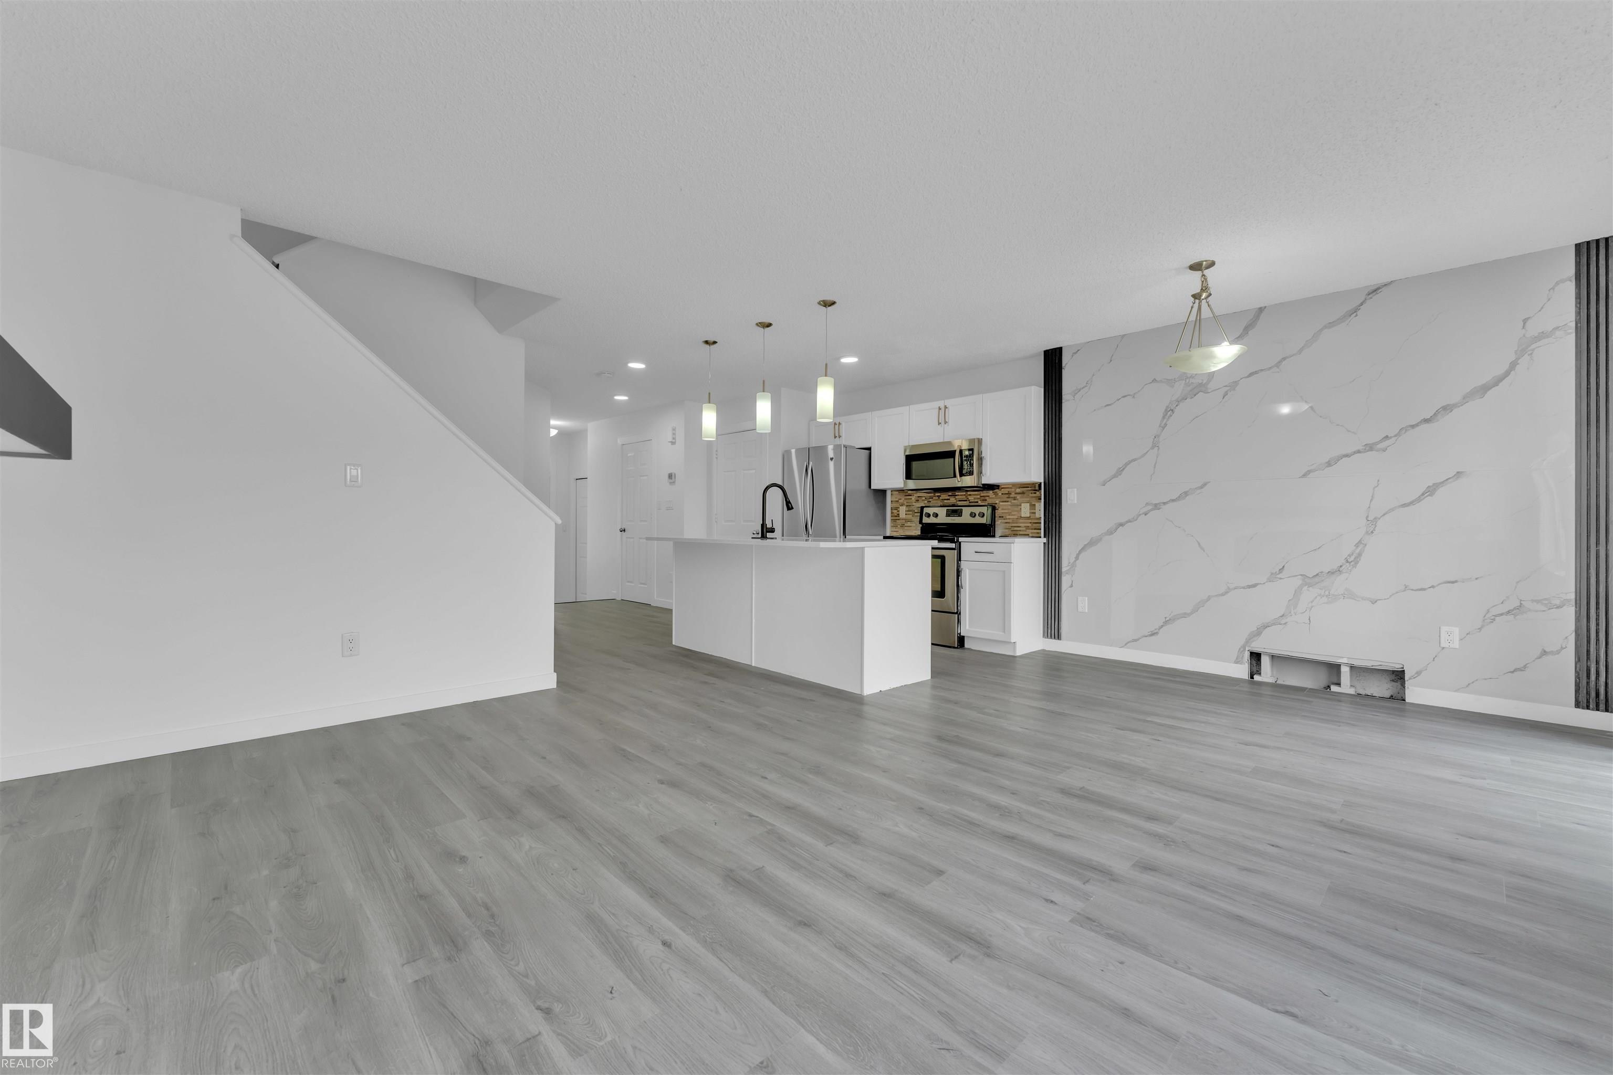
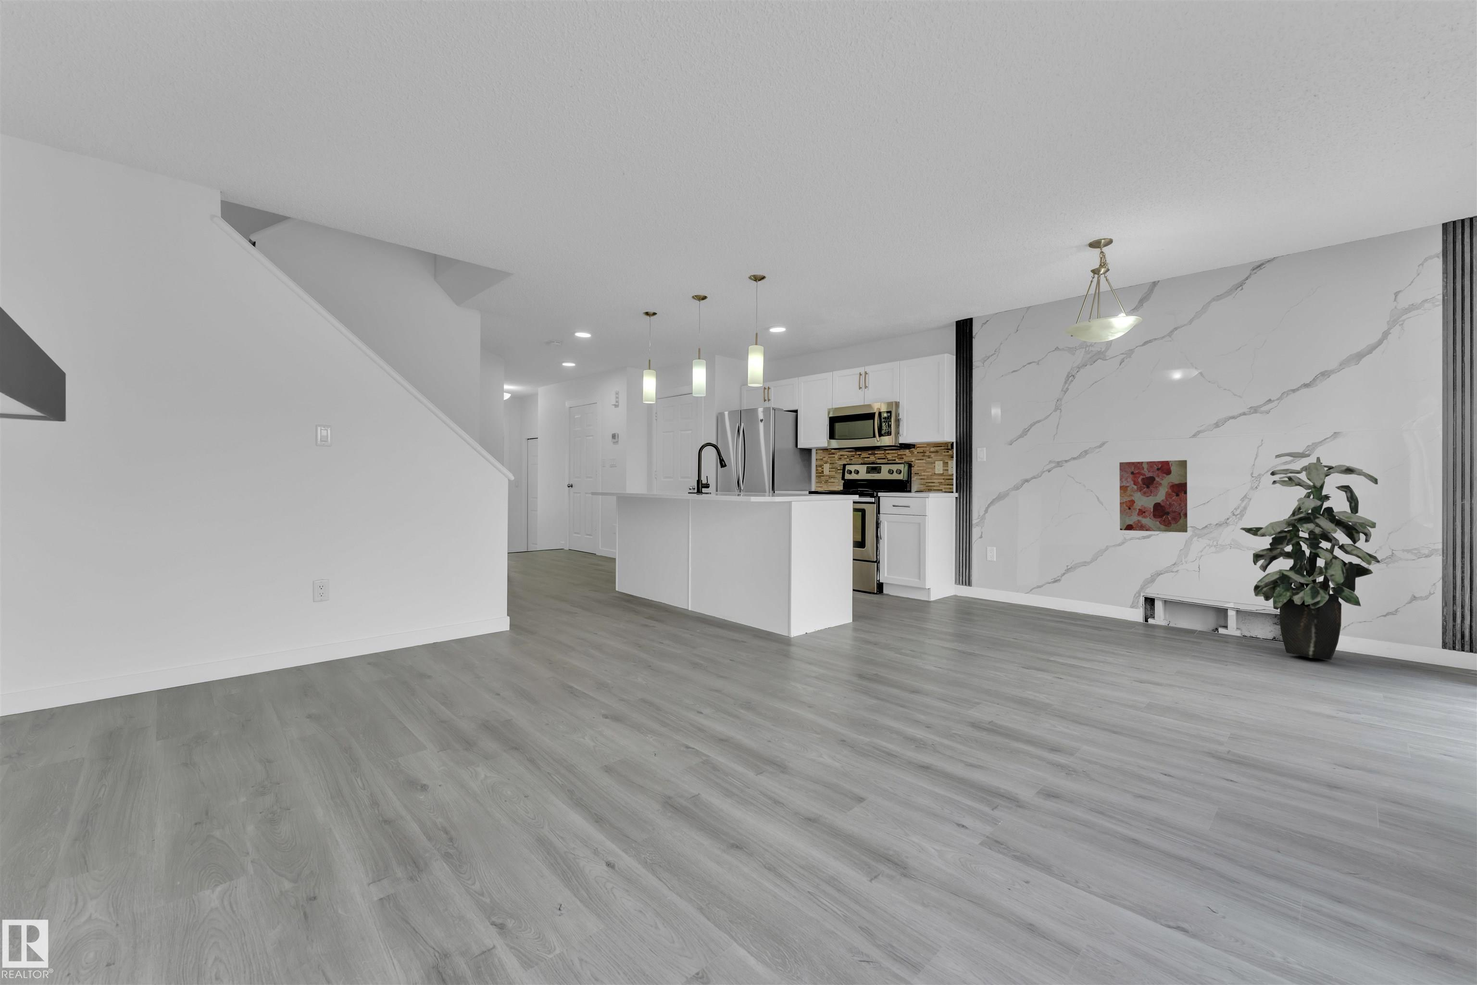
+ indoor plant [1240,452,1381,661]
+ wall art [1119,460,1188,533]
